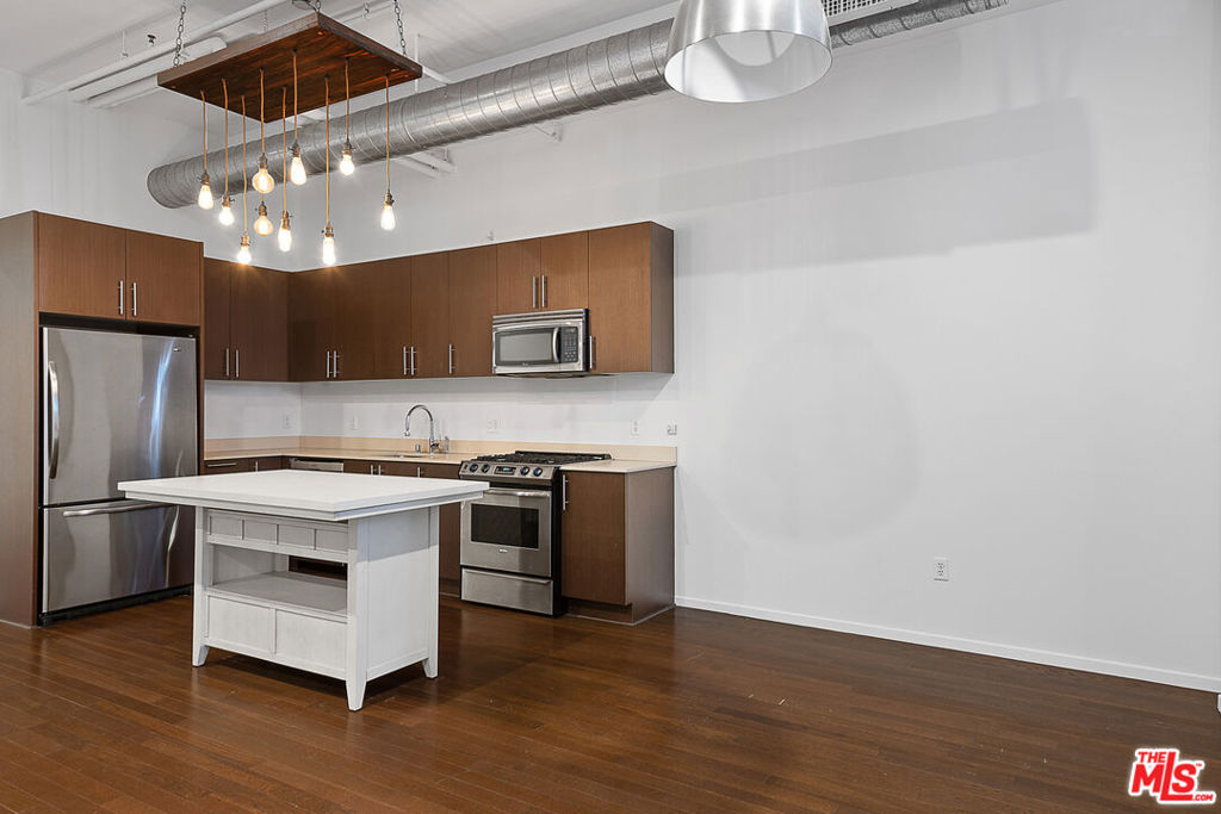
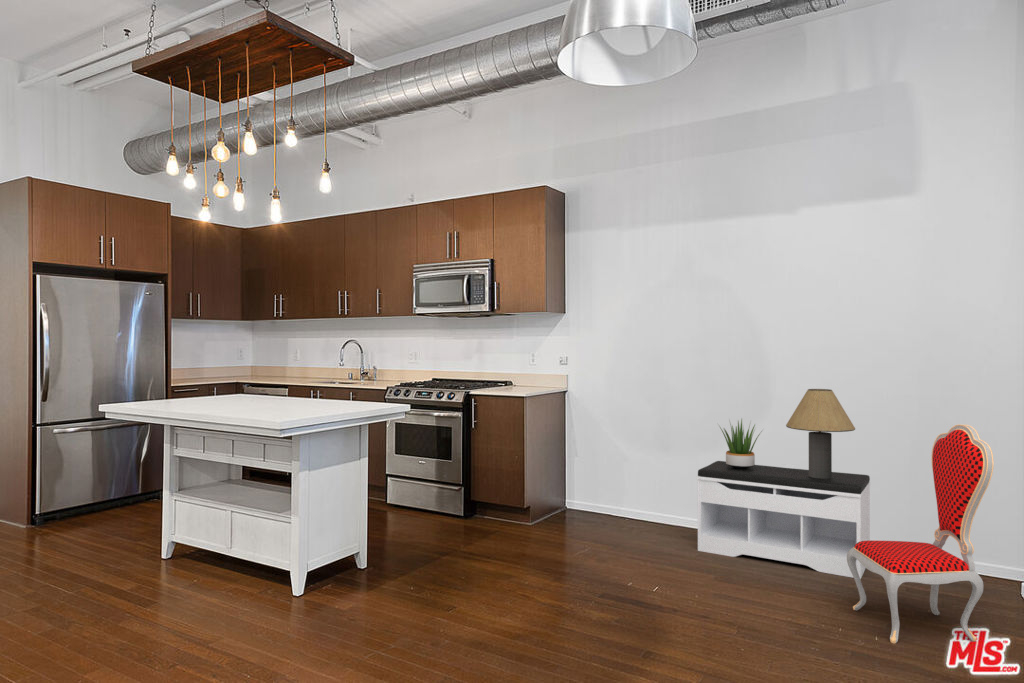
+ dining chair [847,423,995,644]
+ bench [696,460,871,580]
+ table lamp [785,388,856,479]
+ potted plant [717,418,764,469]
